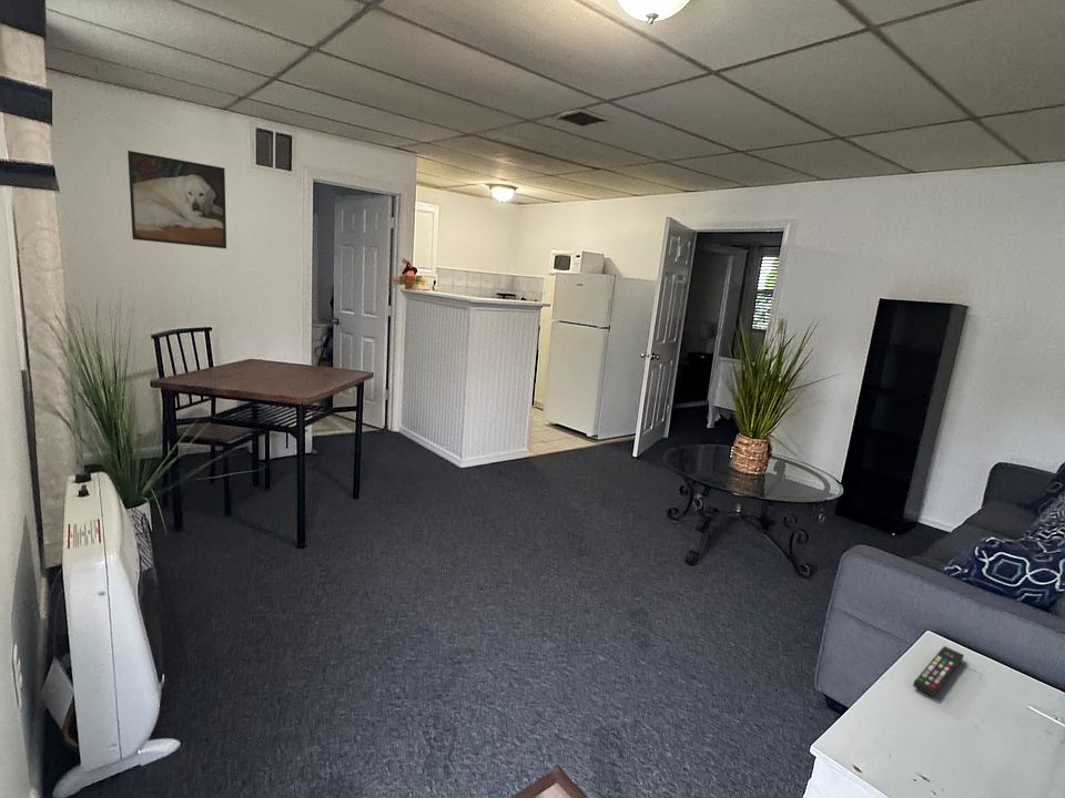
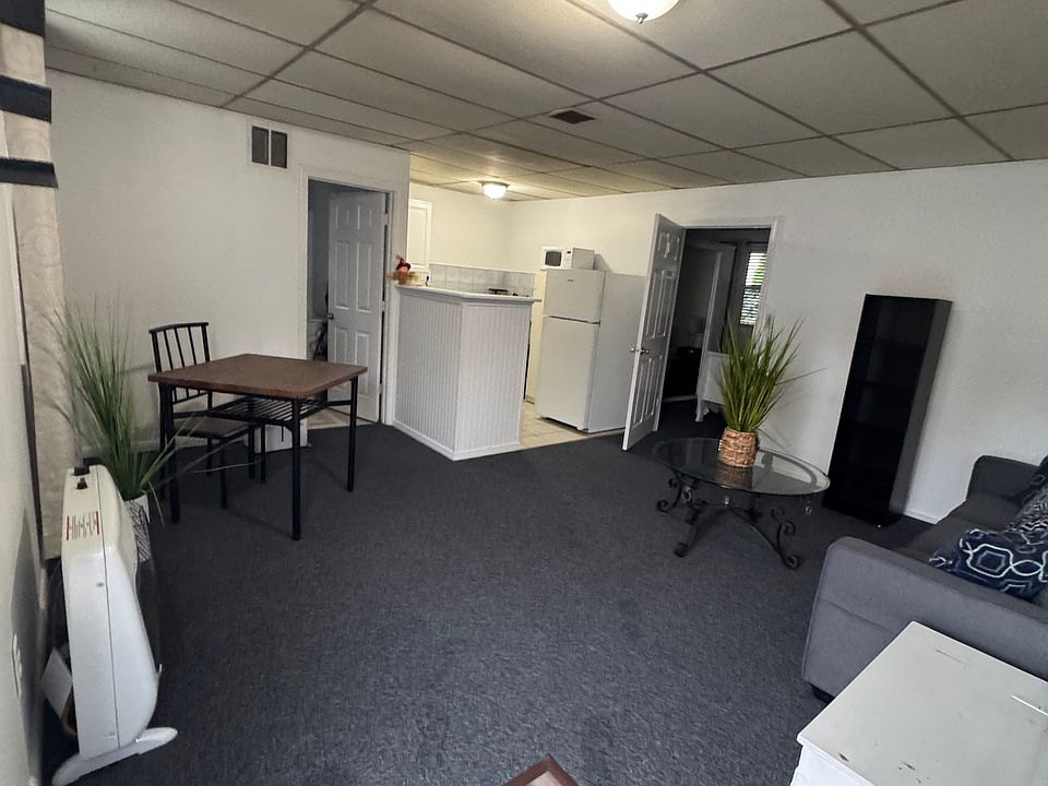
- remote control [912,645,965,698]
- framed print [126,150,227,249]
